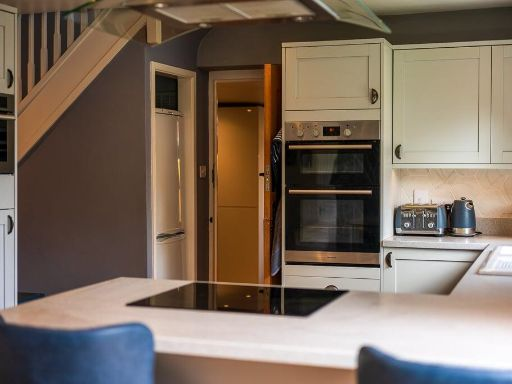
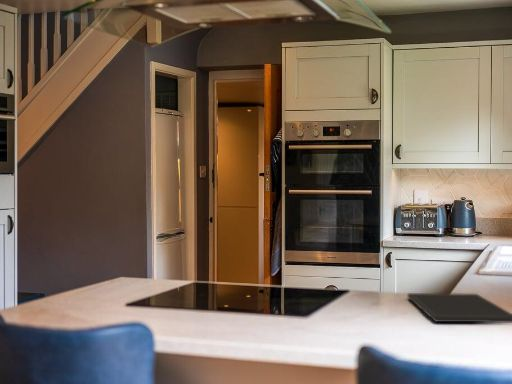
+ cutting board [406,292,512,324]
